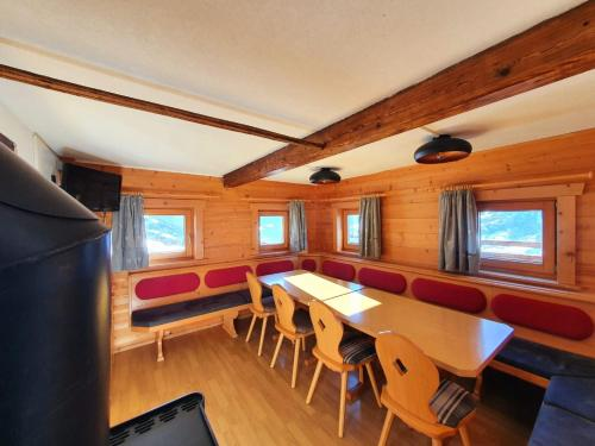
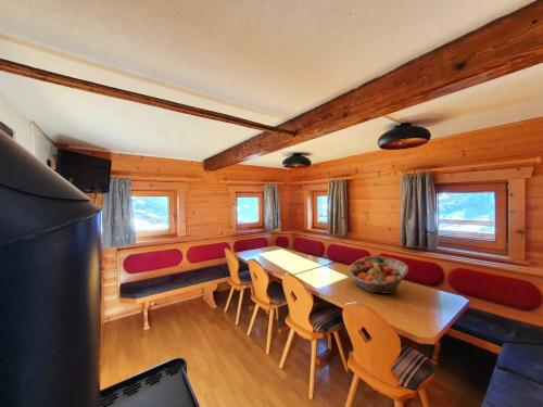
+ fruit basket [348,255,409,295]
